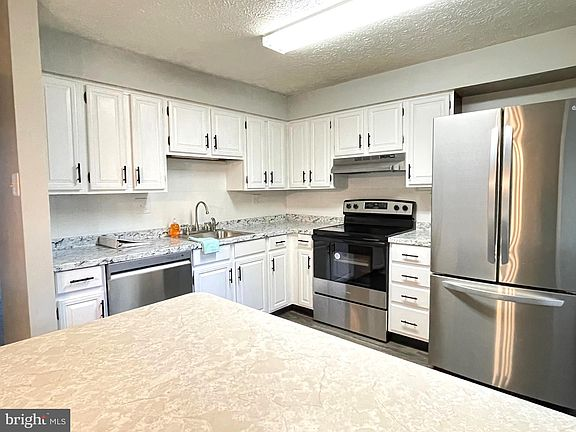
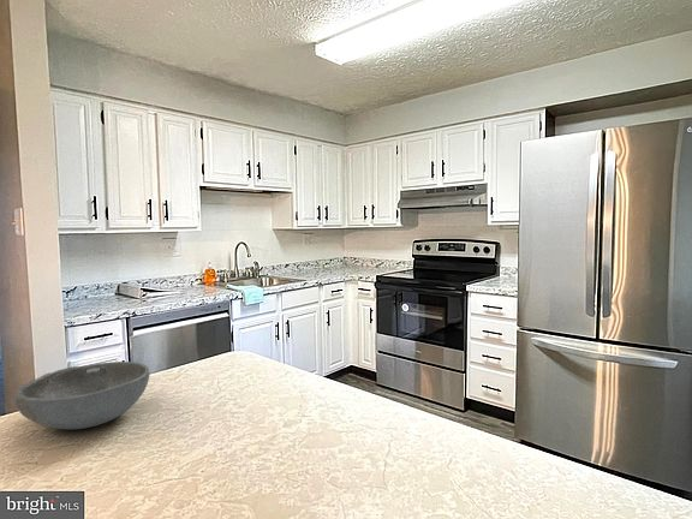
+ bowl [13,360,150,430]
